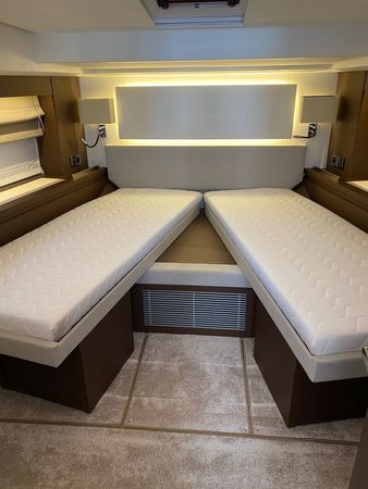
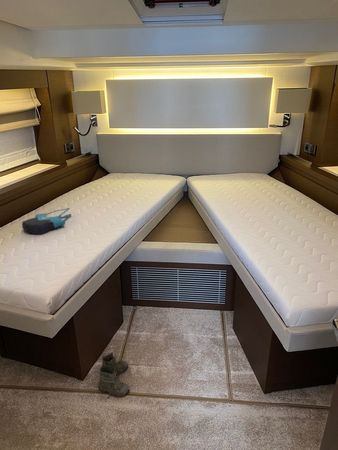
+ tote bag [21,207,72,235]
+ boots [98,351,131,402]
